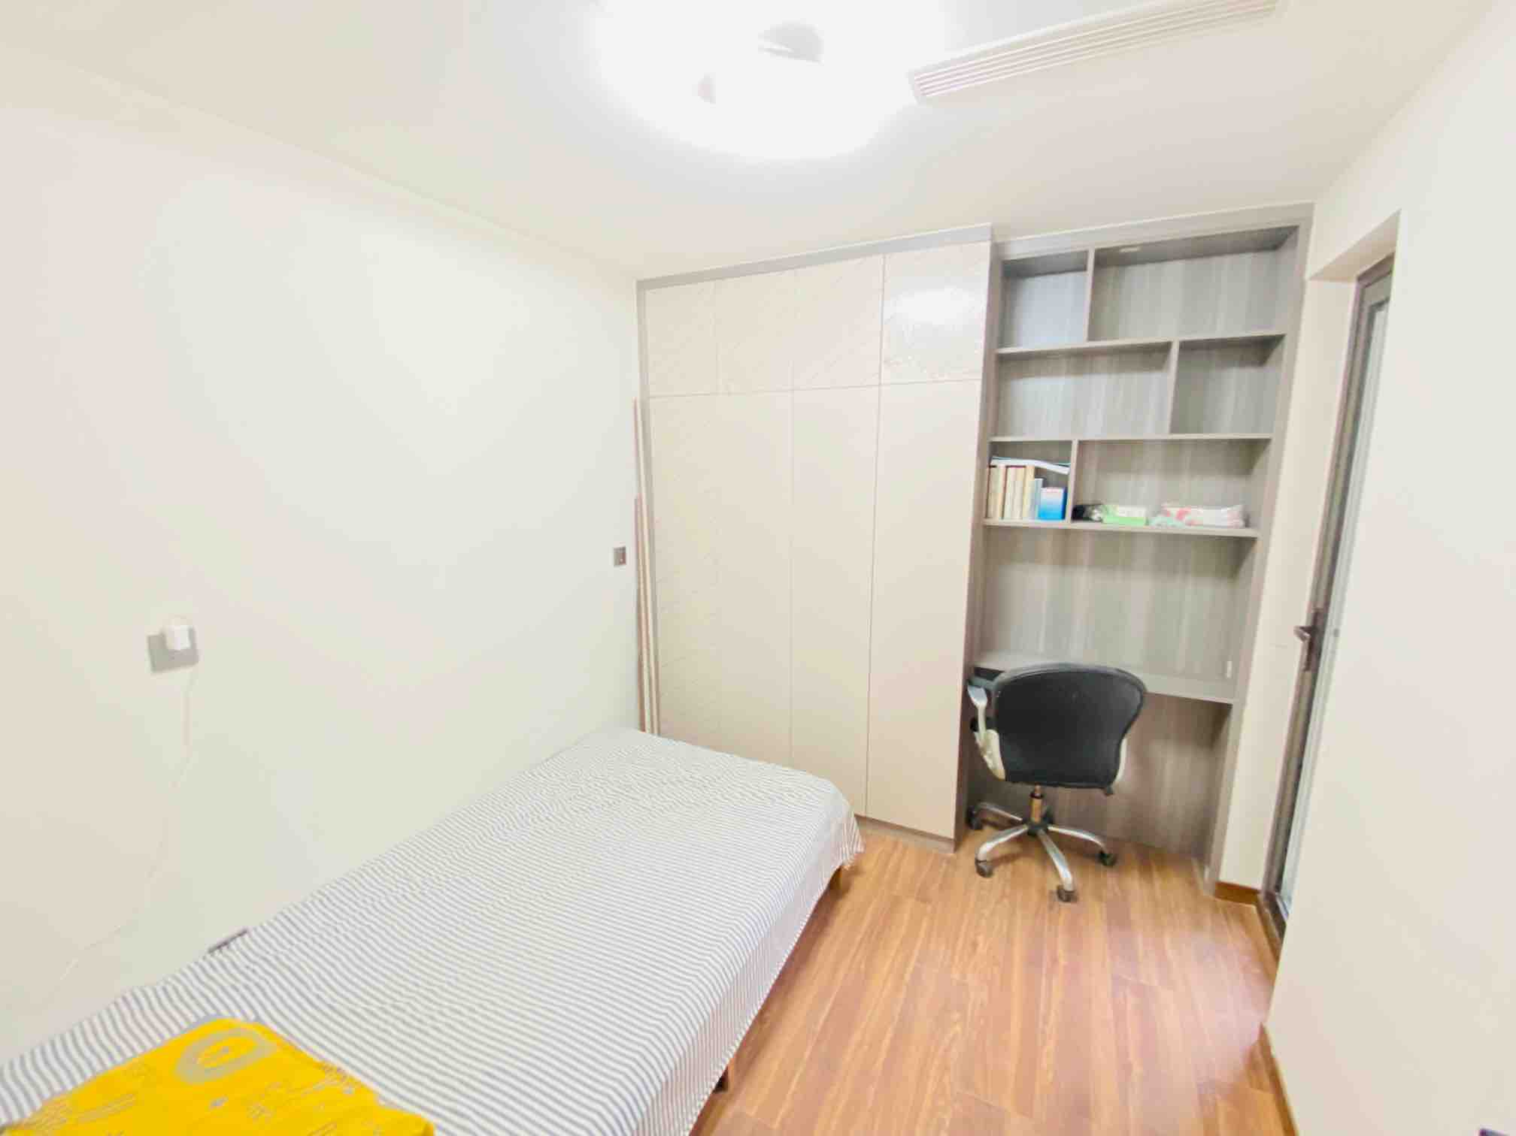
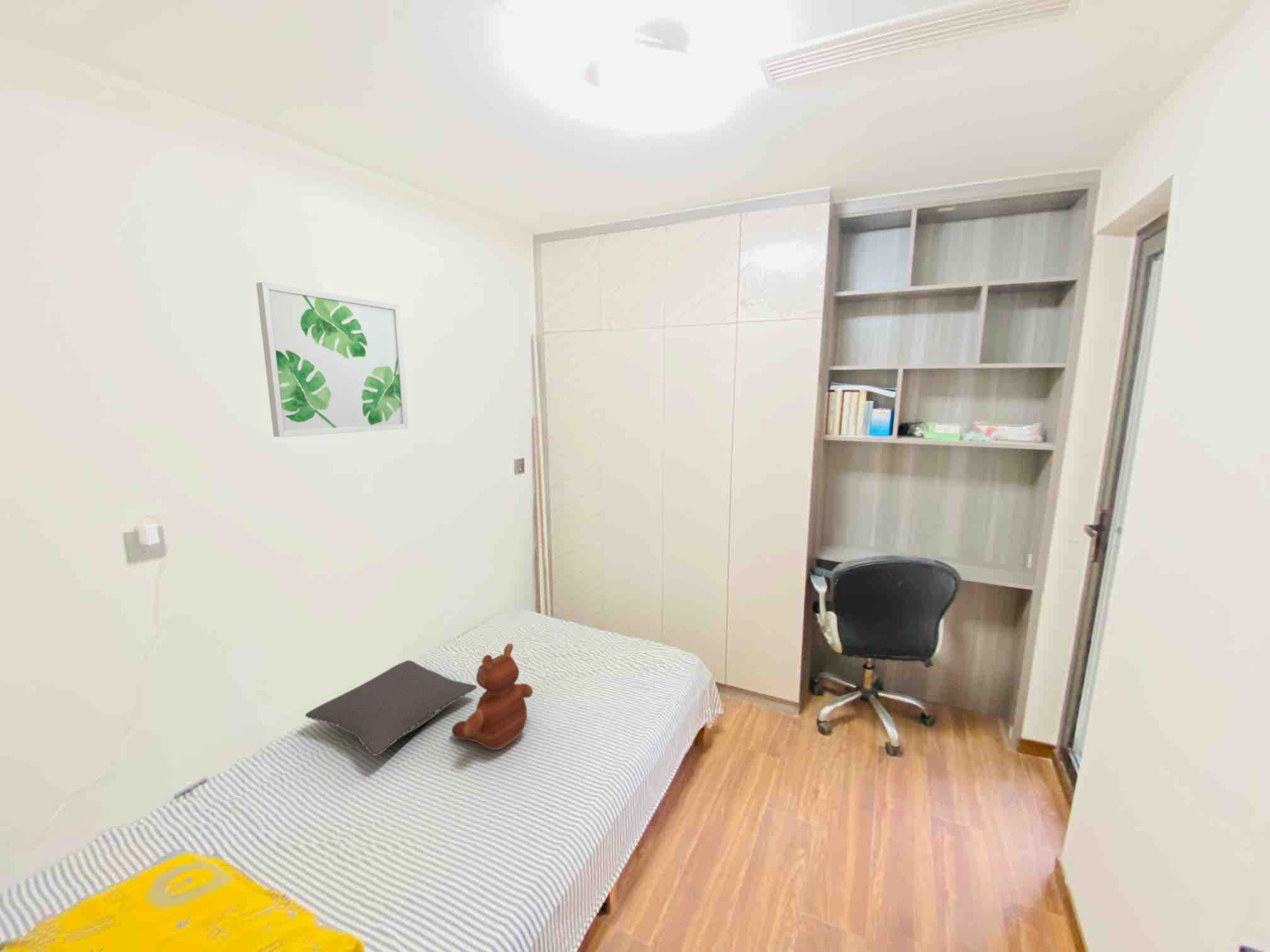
+ pillow [304,660,478,756]
+ wall art [256,281,409,438]
+ teddy bear [451,642,534,751]
